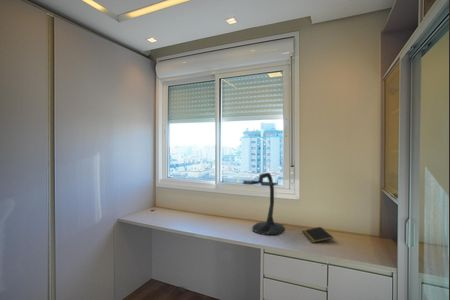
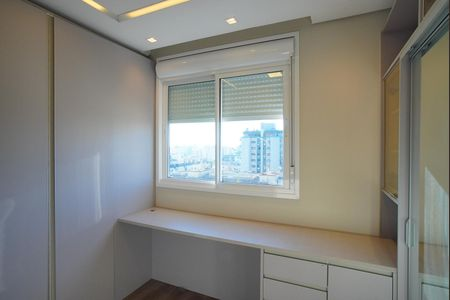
- notepad [301,226,334,244]
- desk lamp [242,172,285,236]
